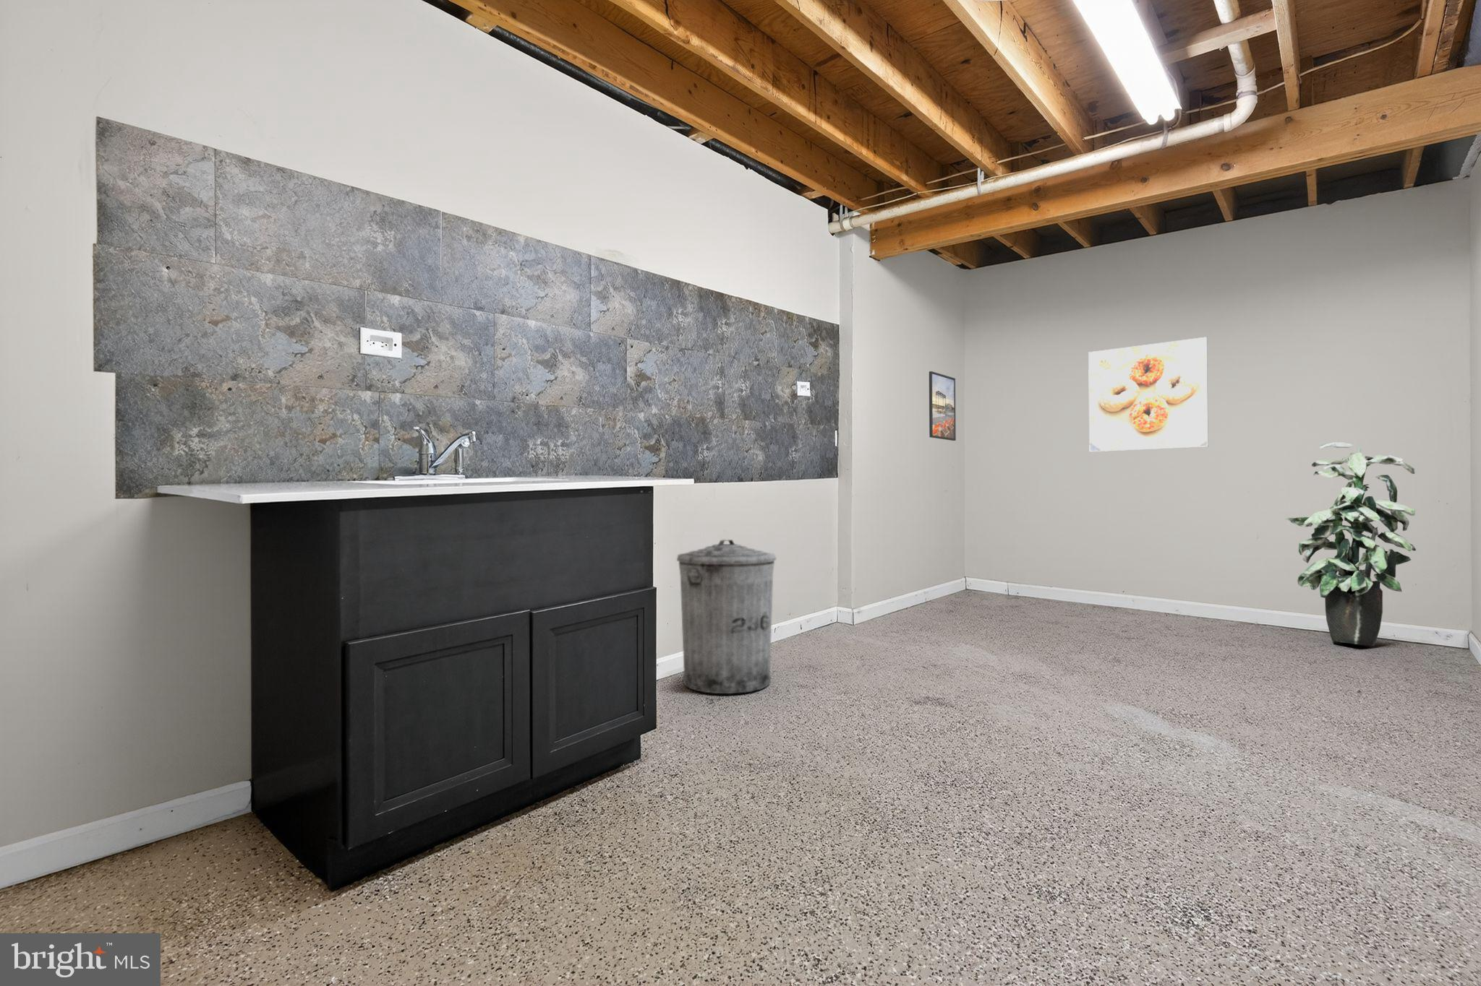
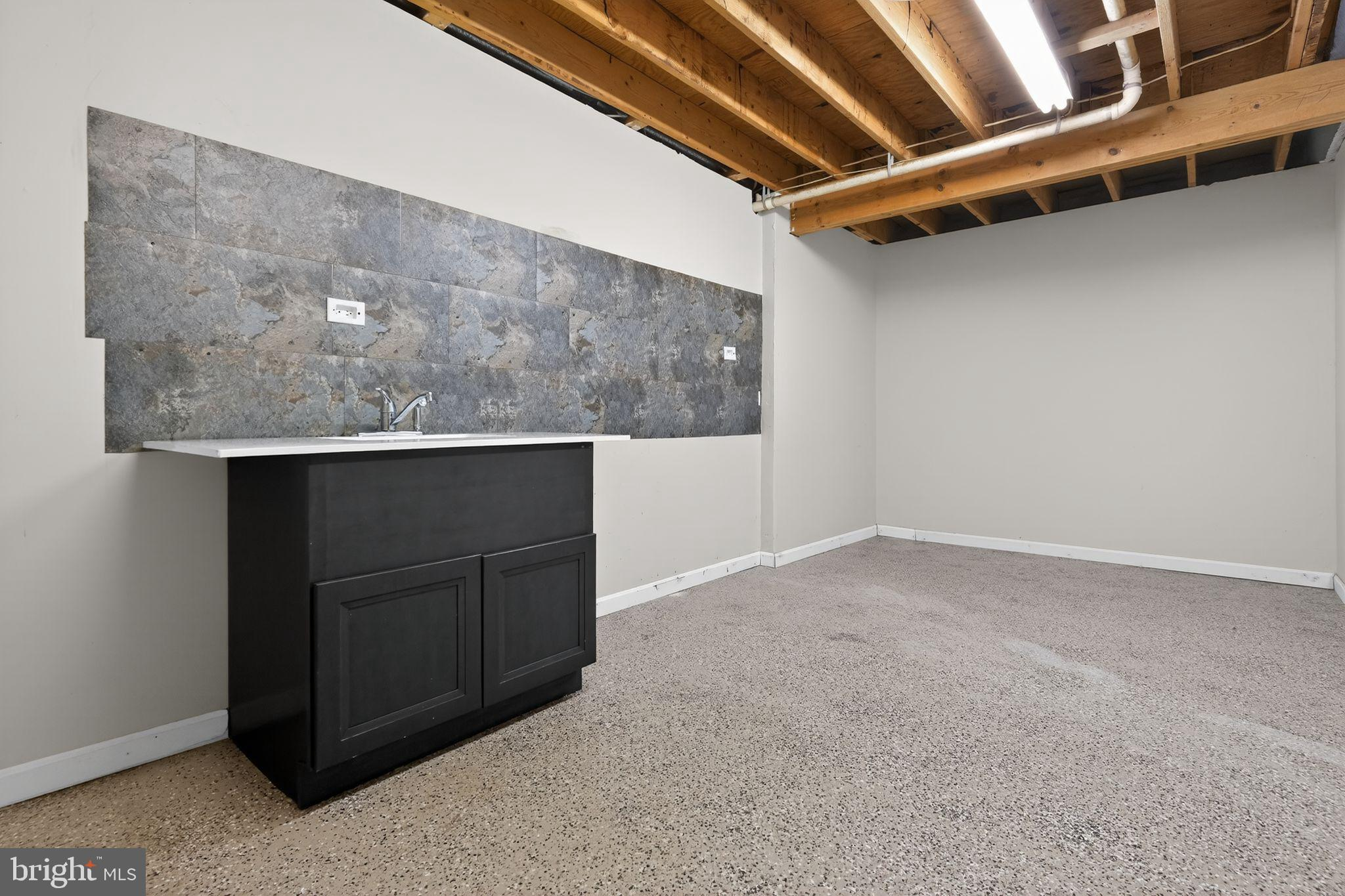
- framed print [928,371,957,441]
- indoor plant [1285,441,1417,646]
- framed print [1088,337,1209,452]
- trash can [676,539,777,694]
